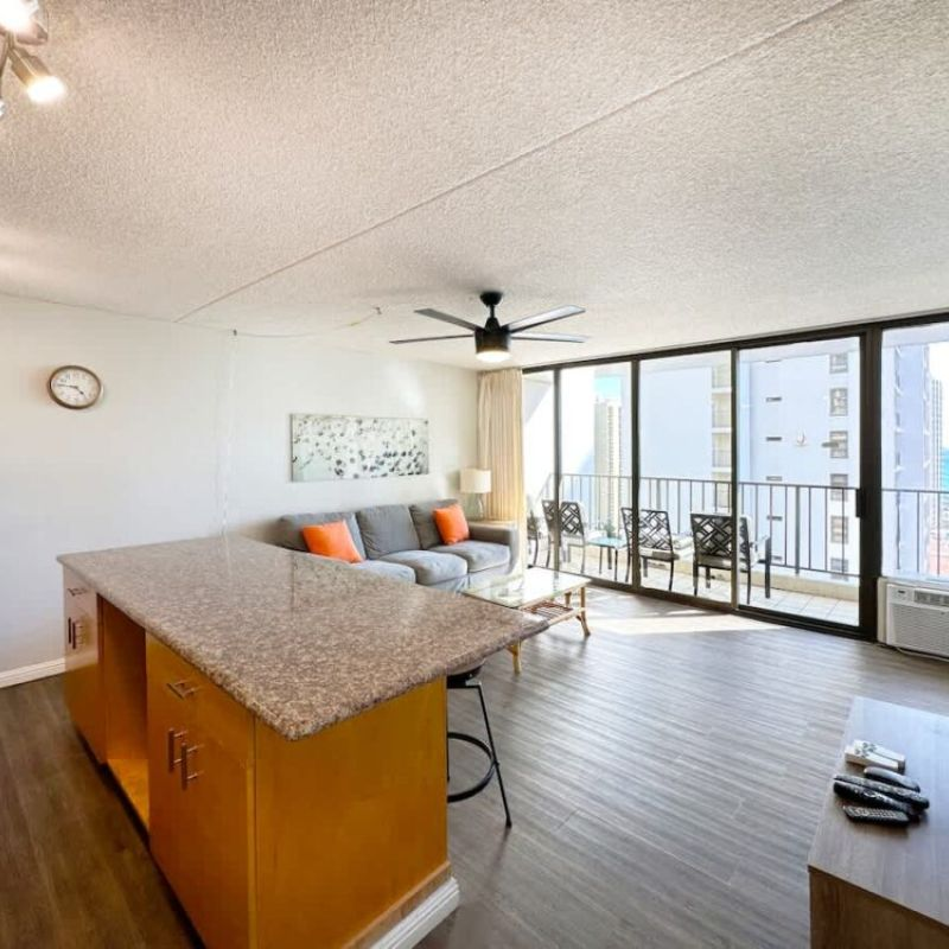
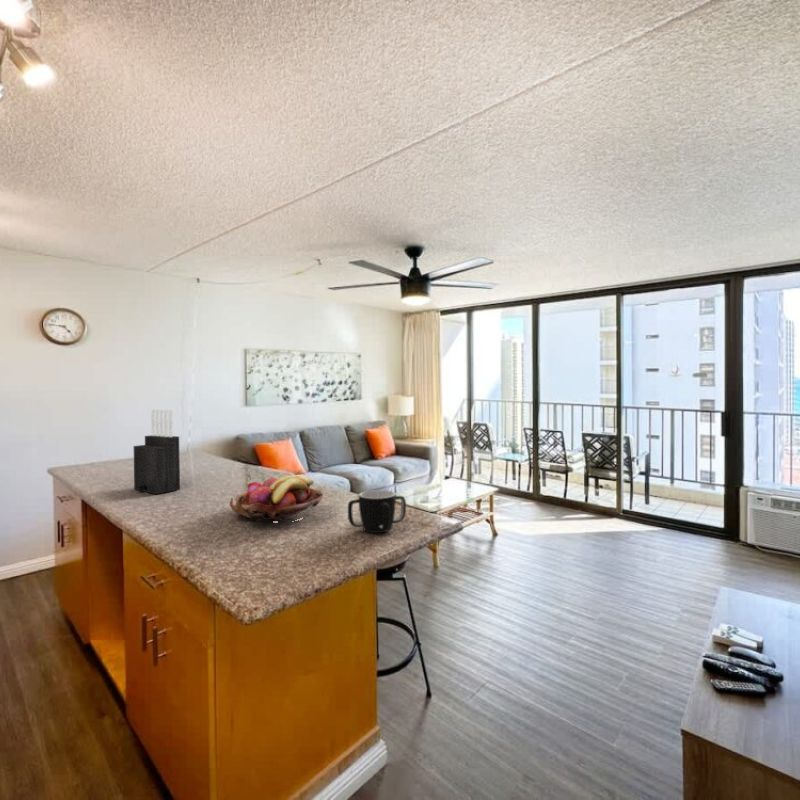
+ fruit basket [229,474,324,523]
+ knife block [133,409,181,495]
+ mug [347,489,407,534]
